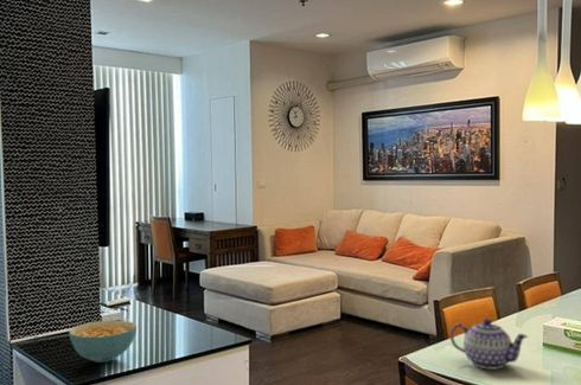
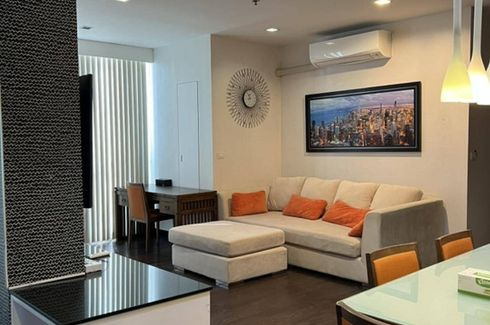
- cereal bowl [68,319,138,364]
- teapot [449,317,529,371]
